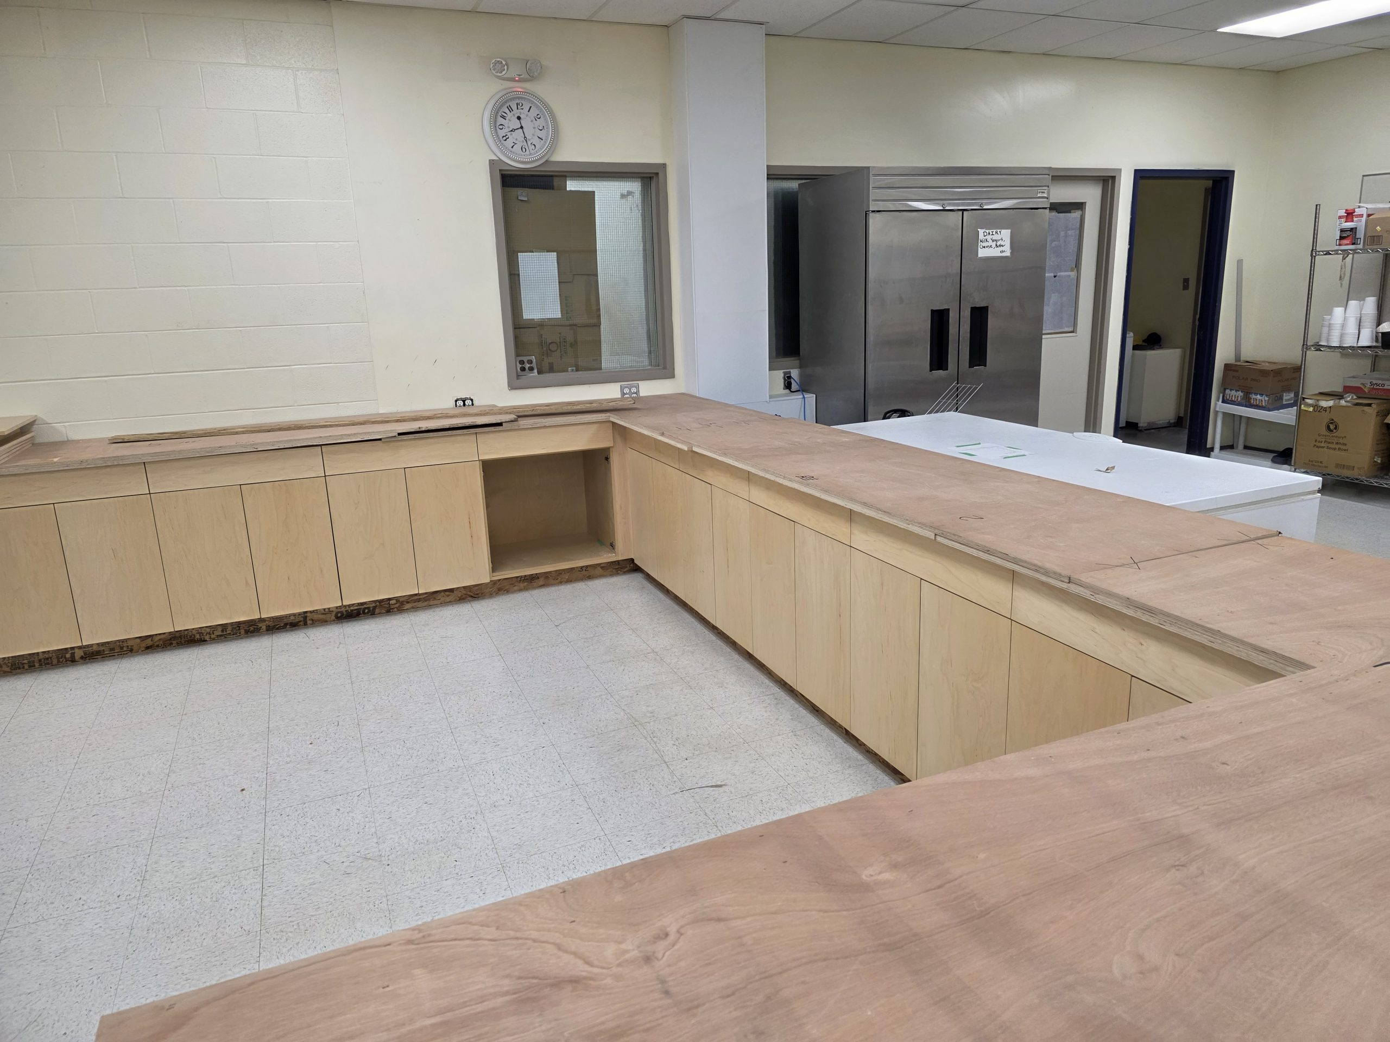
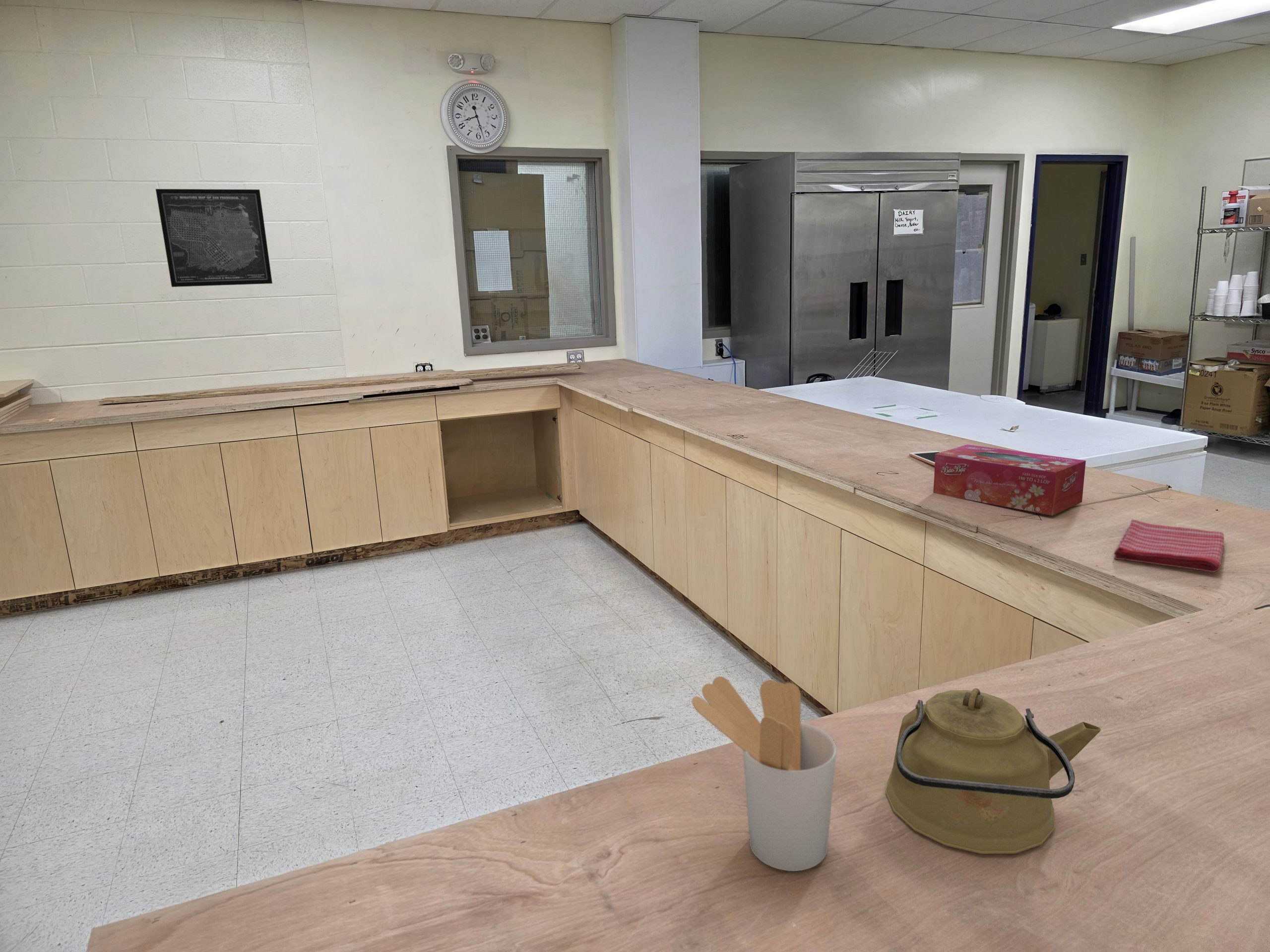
+ cell phone [909,450,940,466]
+ kettle [885,688,1101,854]
+ utensil holder [692,676,837,872]
+ dish towel [1113,519,1225,573]
+ wall art [155,188,273,288]
+ tissue box [933,444,1086,516]
